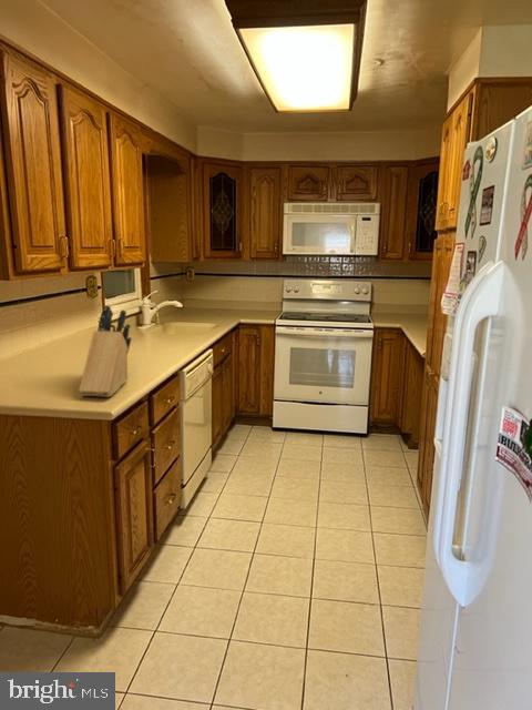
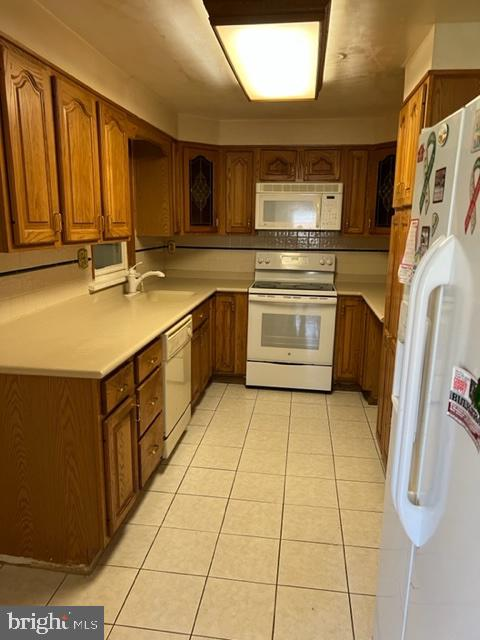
- knife block [78,304,132,398]
